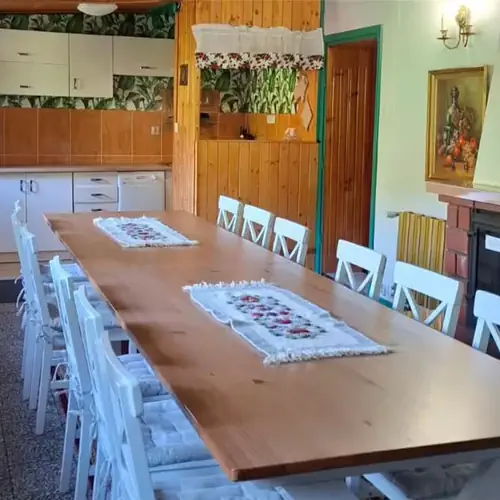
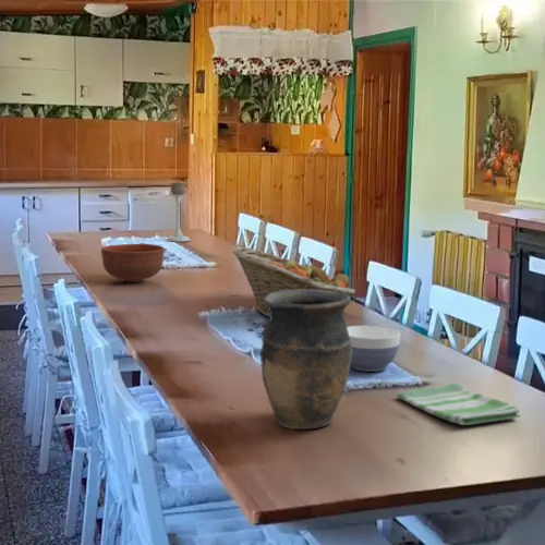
+ bowl [100,243,166,283]
+ candle holder [166,182,191,243]
+ dish towel [396,382,521,426]
+ vase [259,289,352,431]
+ fruit basket [232,246,356,318]
+ bowl [347,325,401,373]
